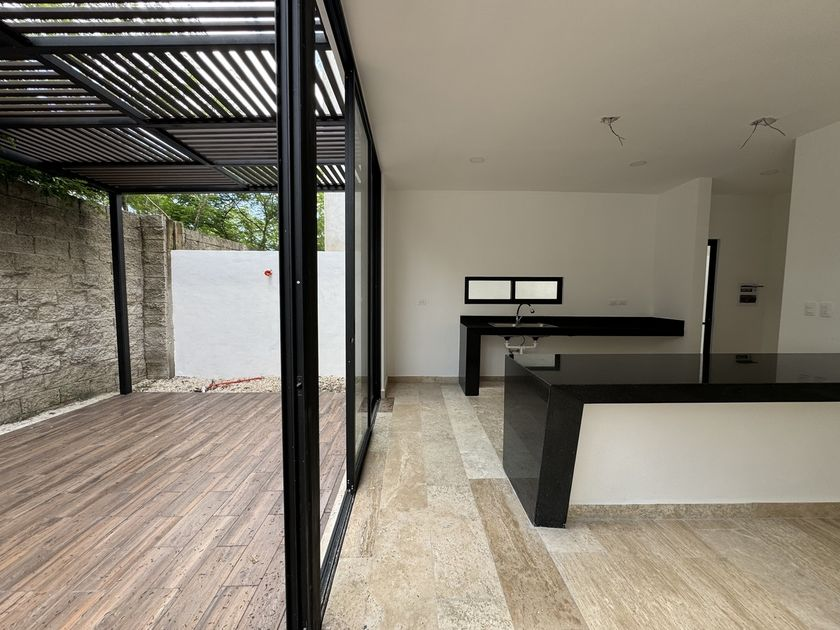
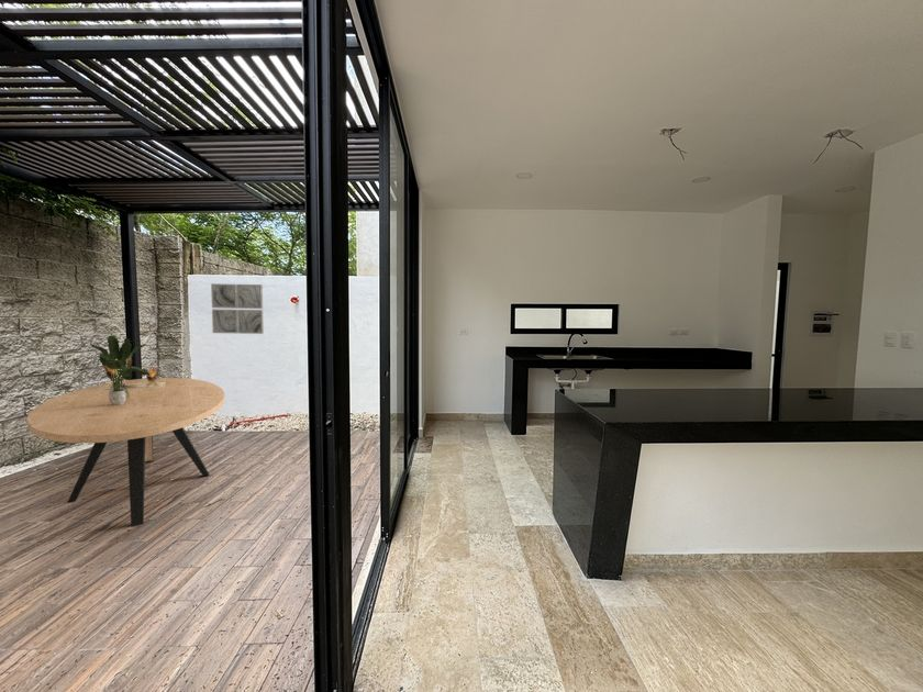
+ wall art [210,282,265,335]
+ dining table [26,377,225,528]
+ potted plant [88,334,151,405]
+ clay pot [98,358,165,390]
